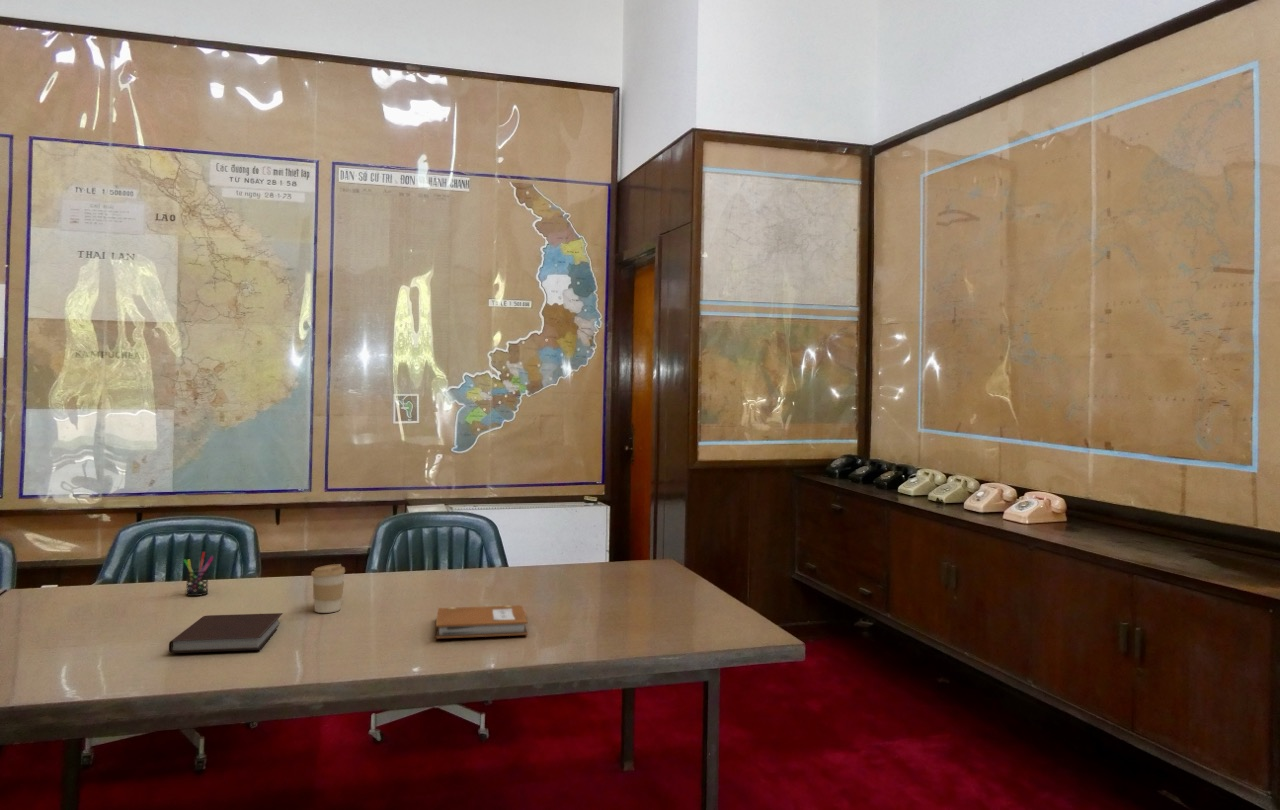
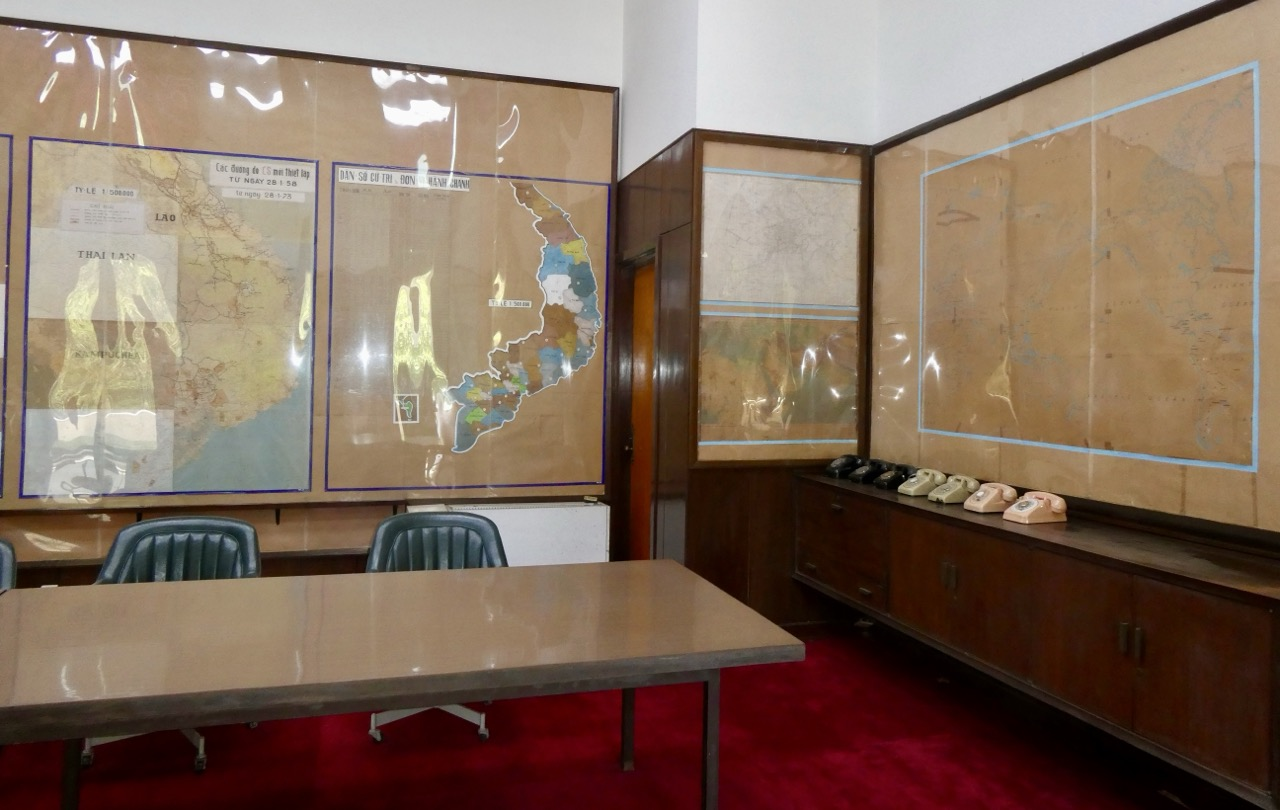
- notebook [435,604,529,640]
- notebook [168,612,284,654]
- pen holder [182,551,215,597]
- coffee cup [310,563,346,614]
